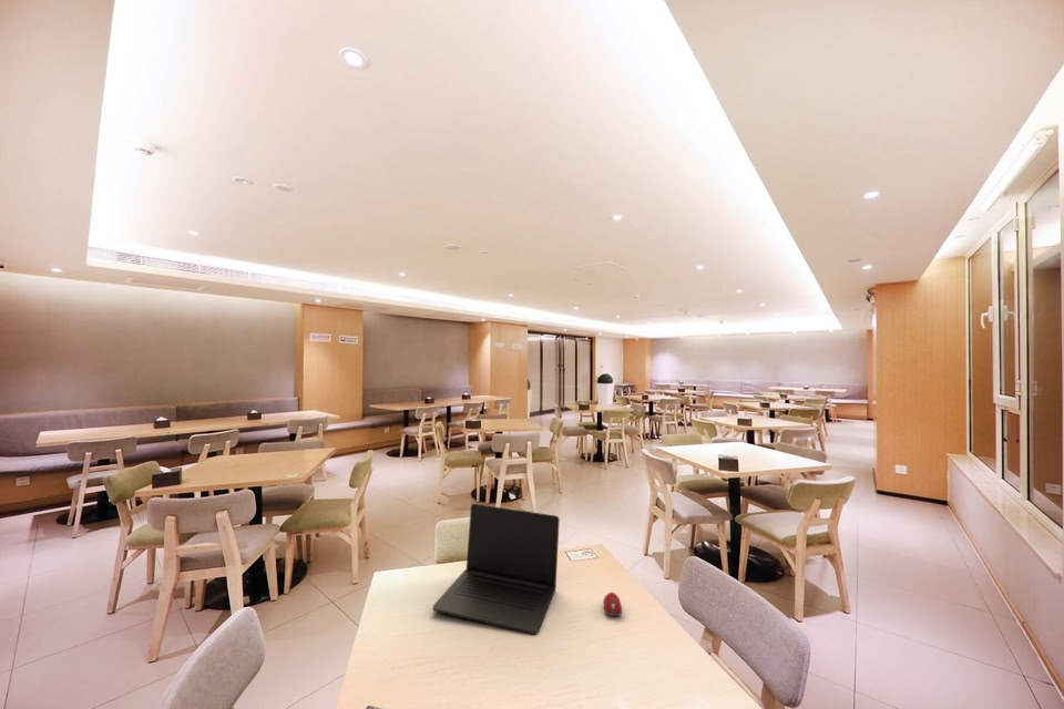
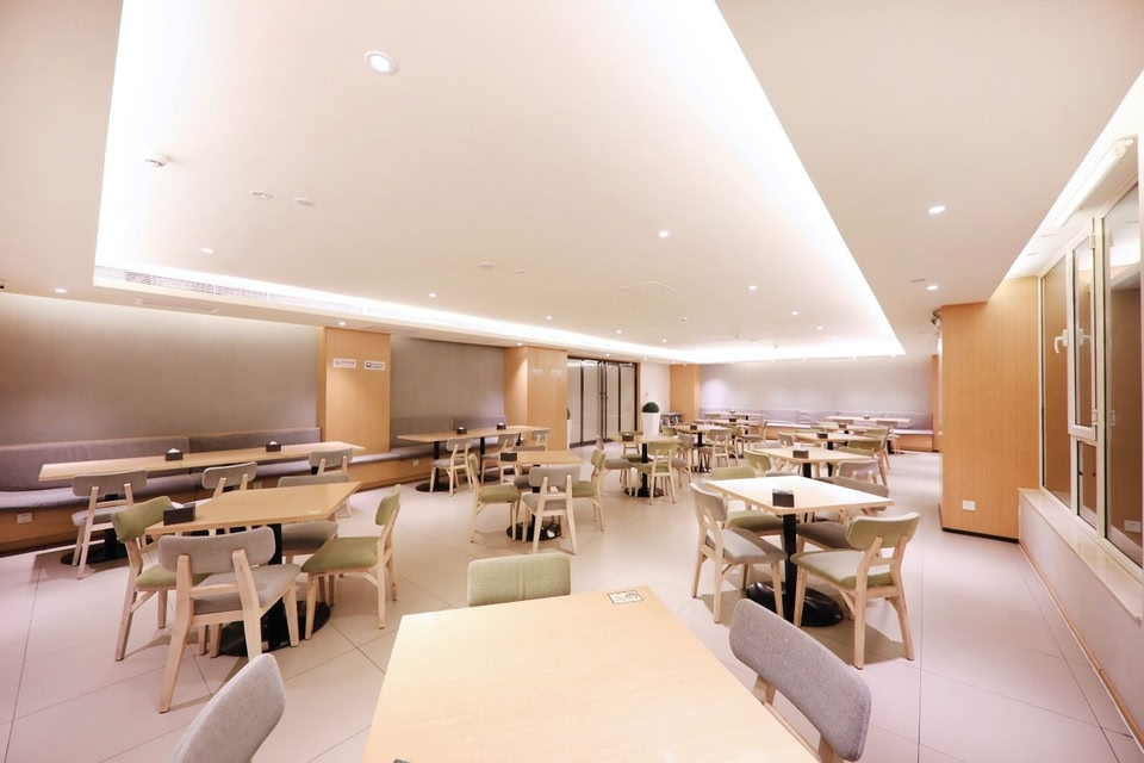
- laptop [432,503,561,636]
- computer mouse [602,590,623,617]
